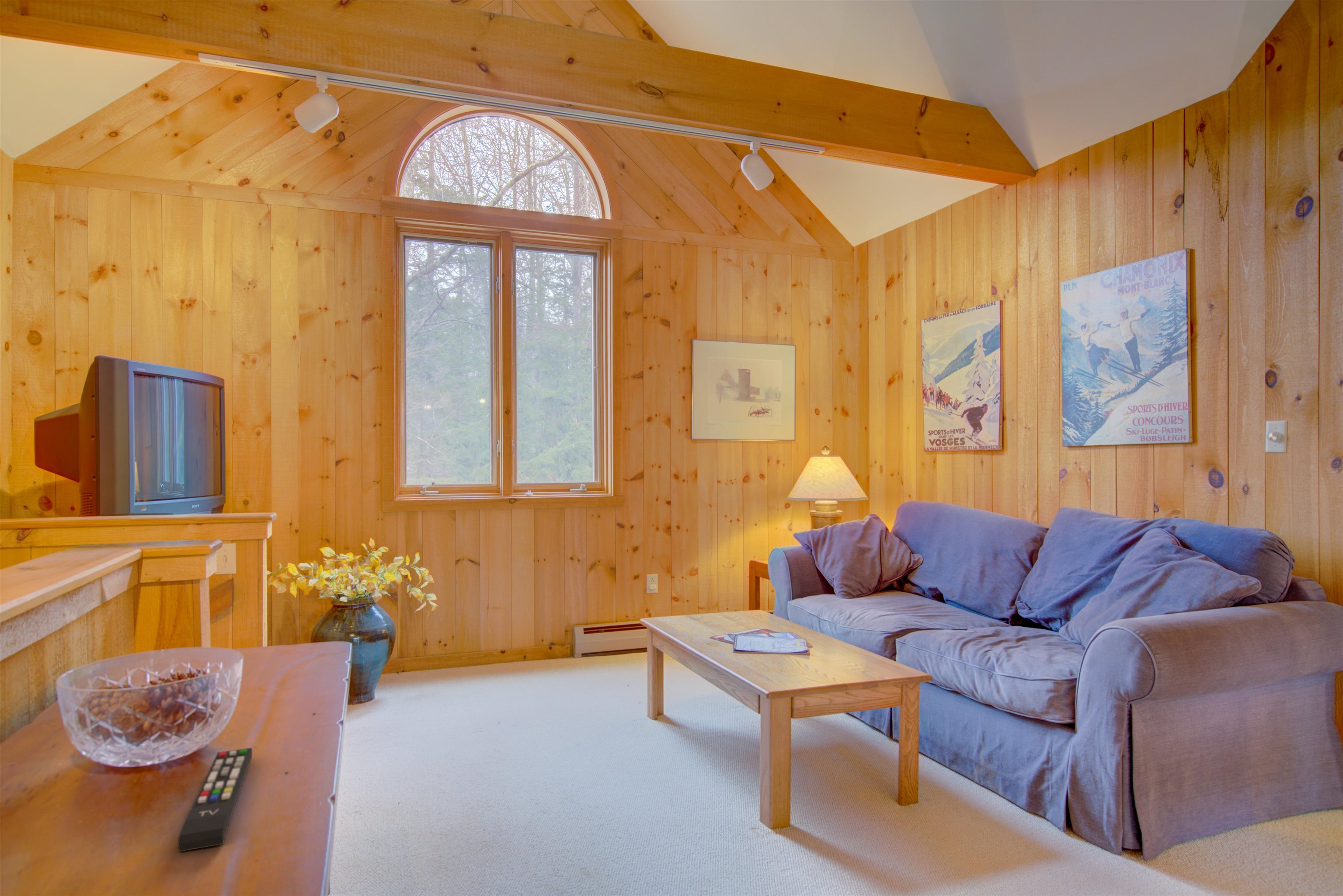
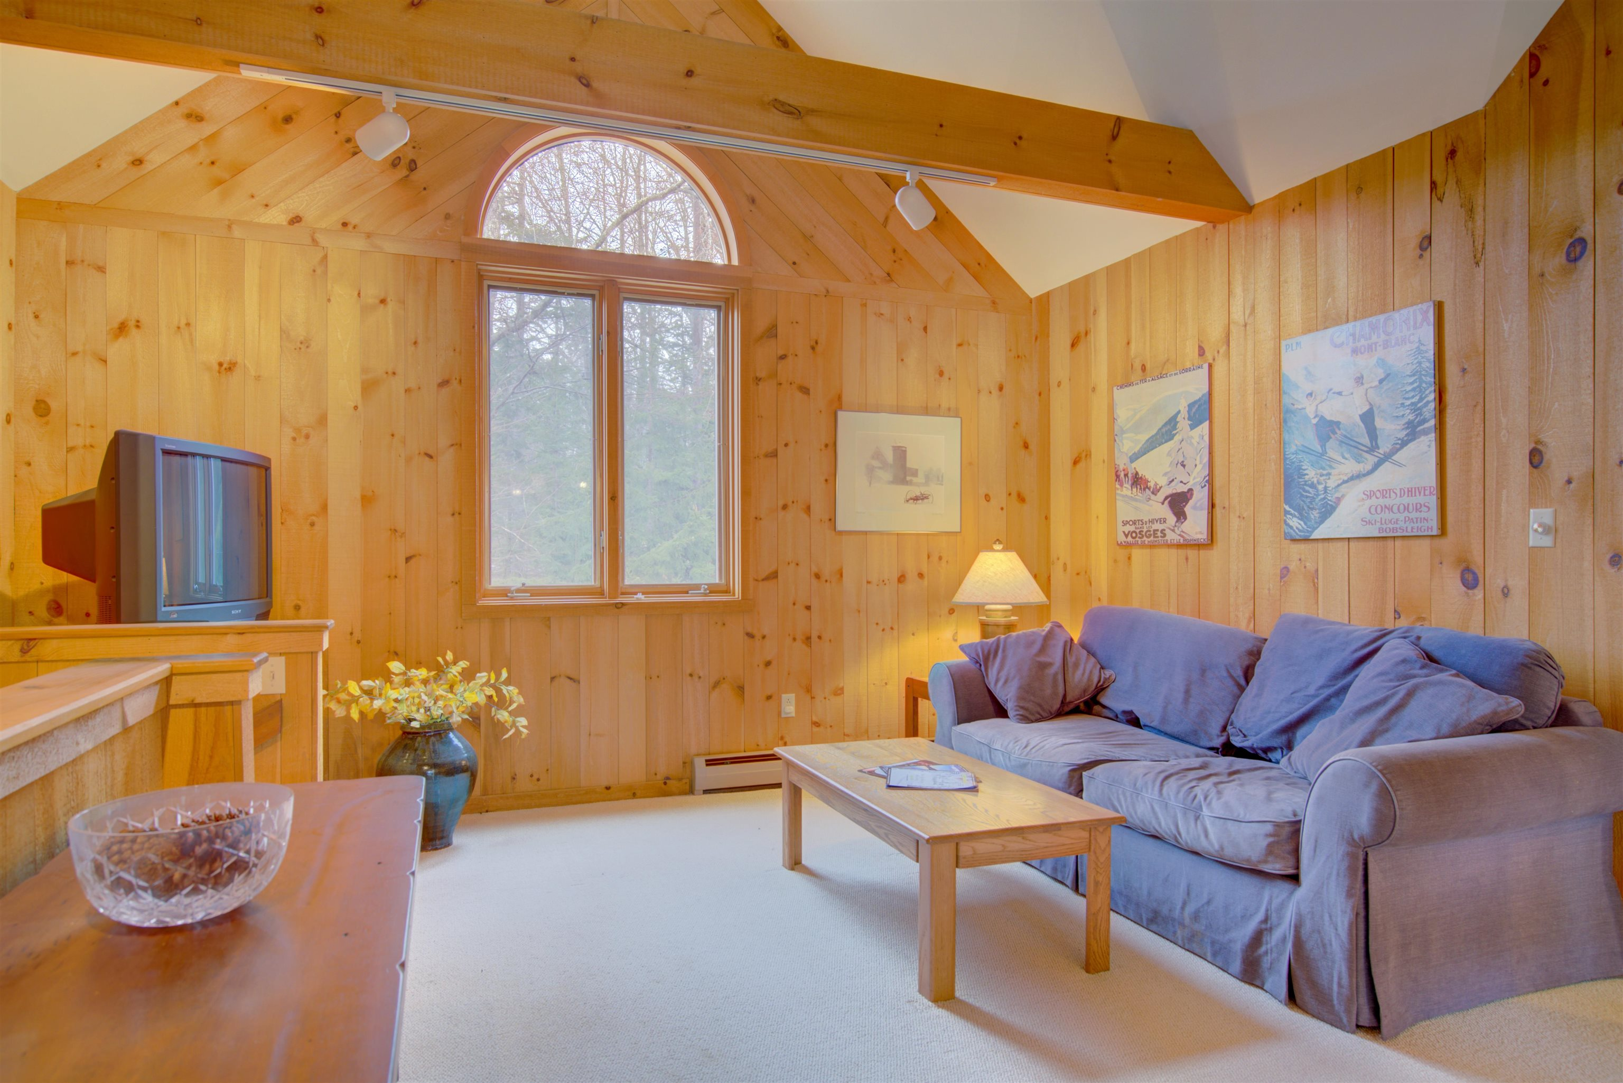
- remote control [177,747,253,852]
